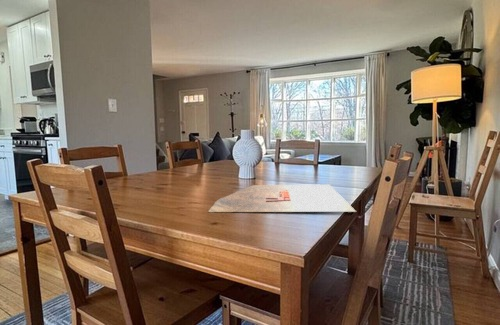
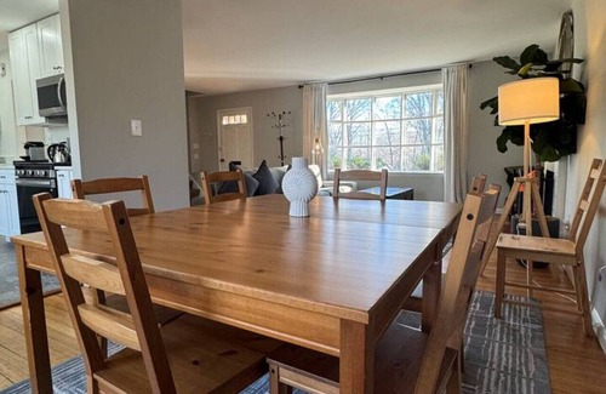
- placemat [207,183,357,213]
